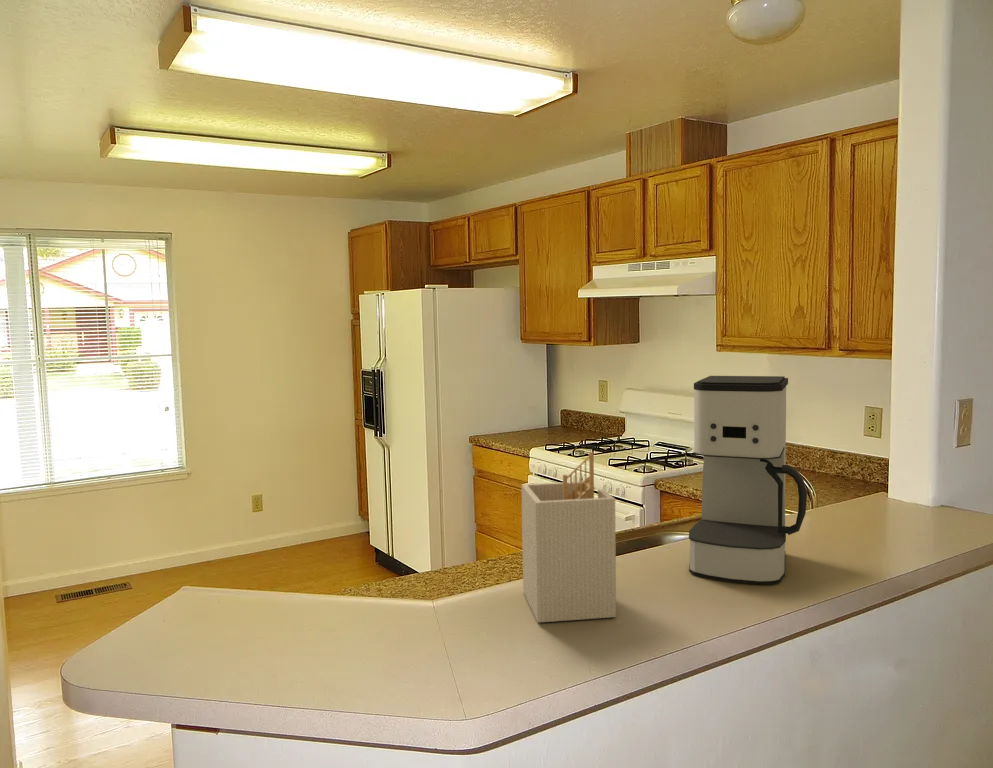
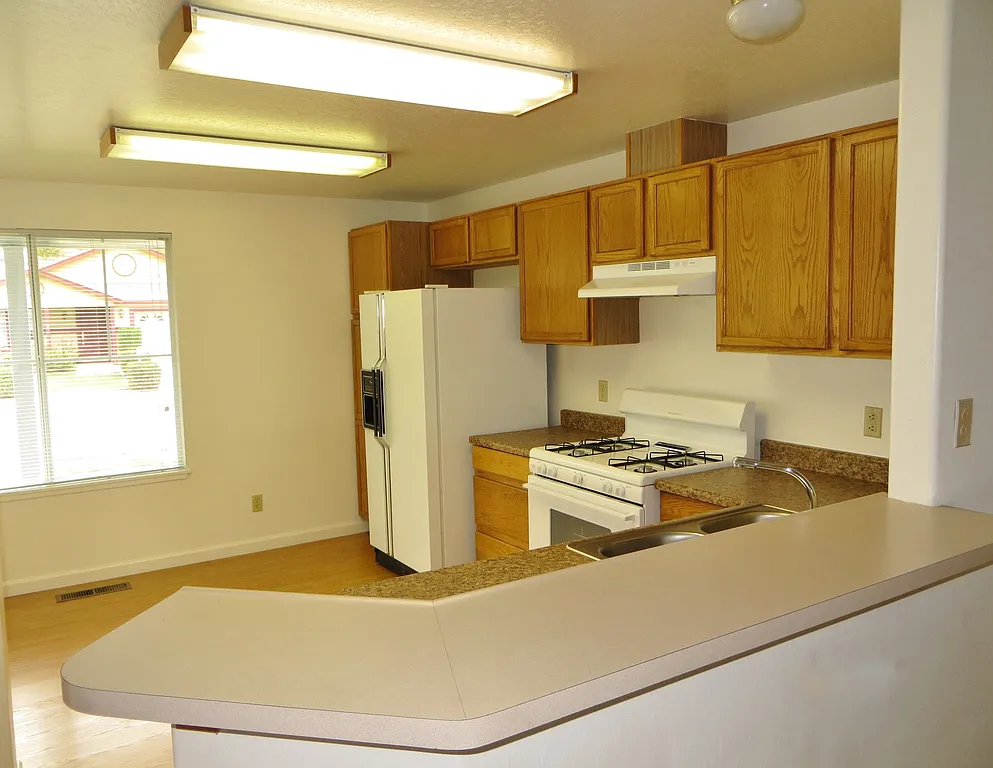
- coffee maker [688,375,808,585]
- utensil holder [520,451,617,624]
